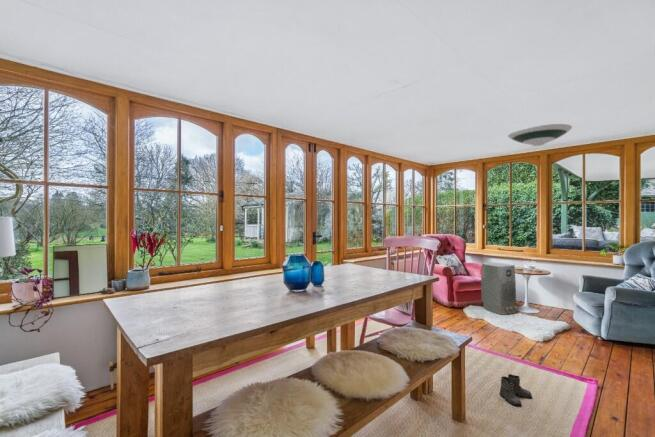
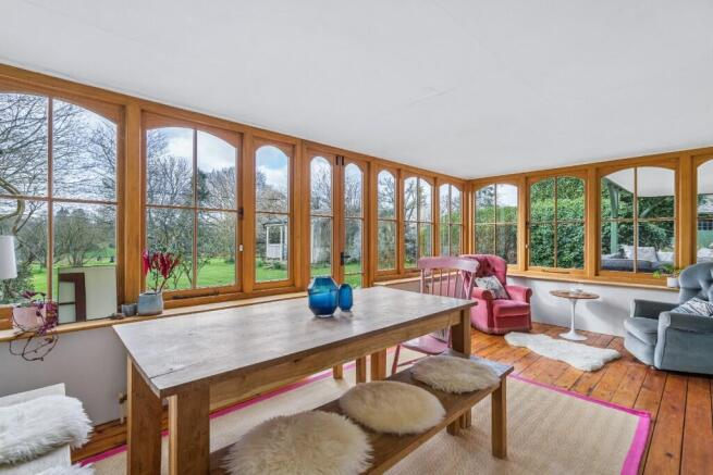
- air purifier [480,261,518,316]
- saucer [507,123,573,147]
- boots [498,373,533,407]
